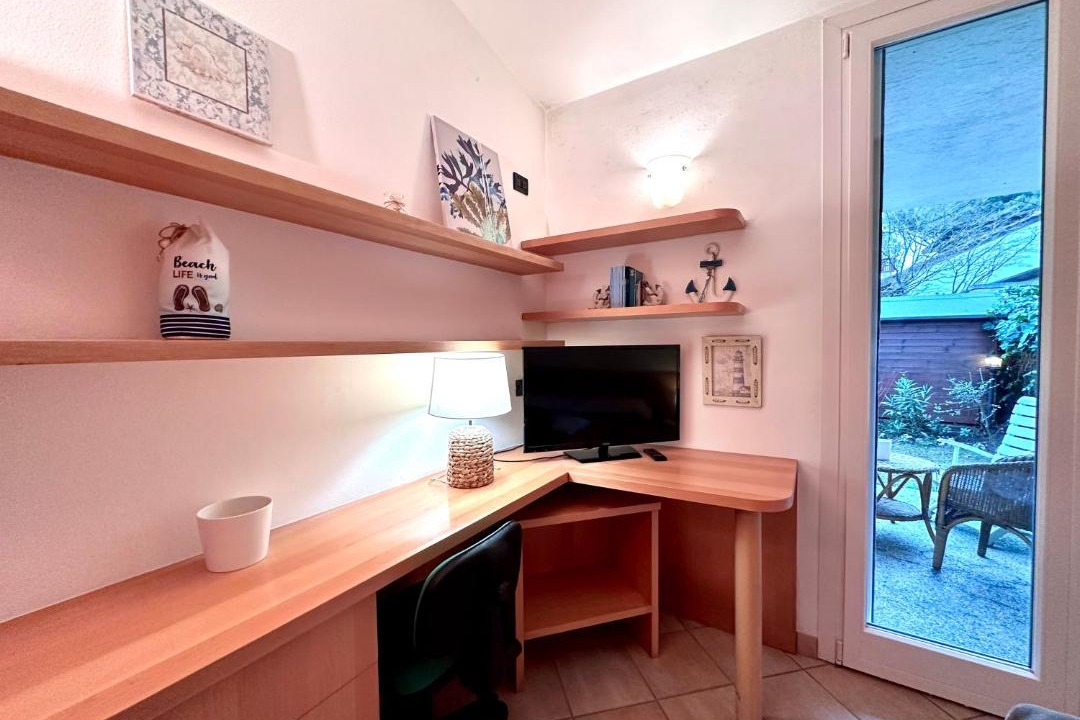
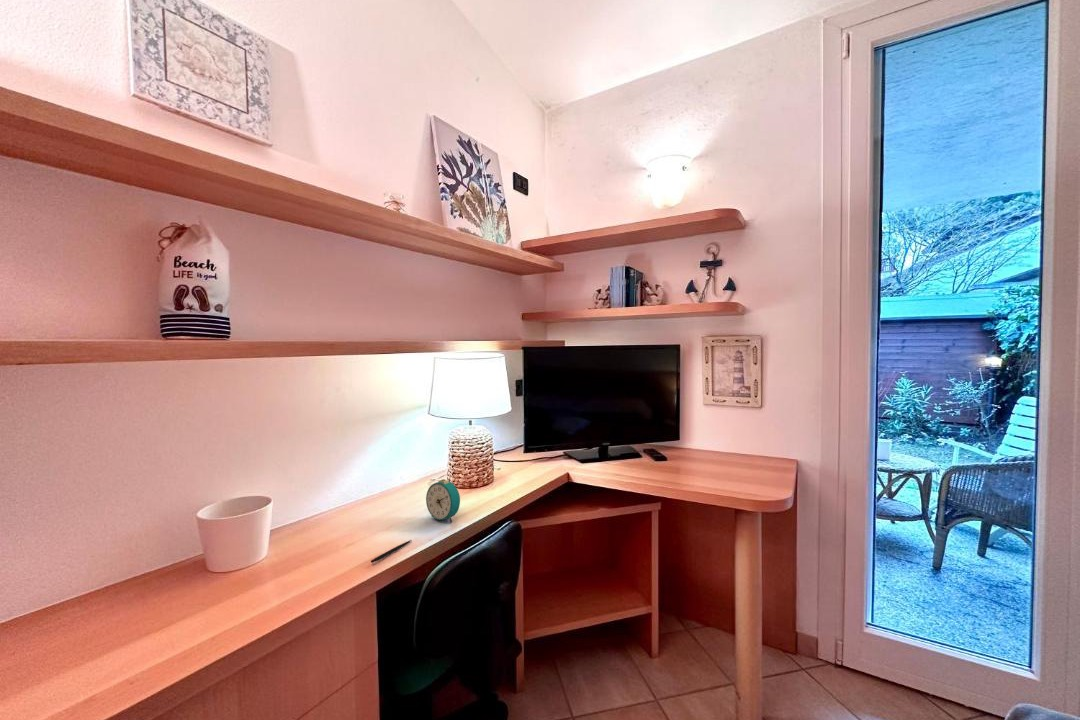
+ alarm clock [425,478,461,524]
+ pen [370,539,413,564]
